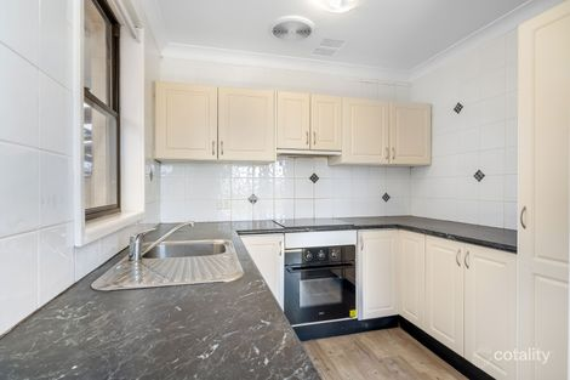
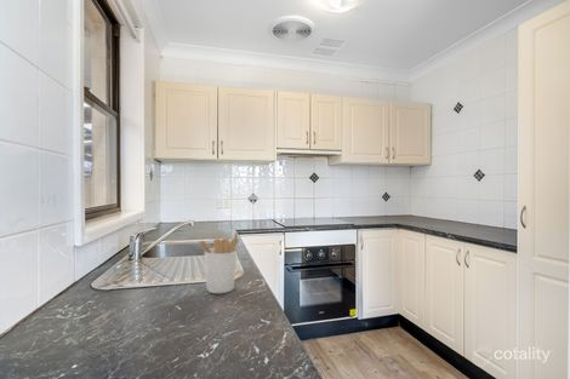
+ utensil holder [198,229,240,294]
